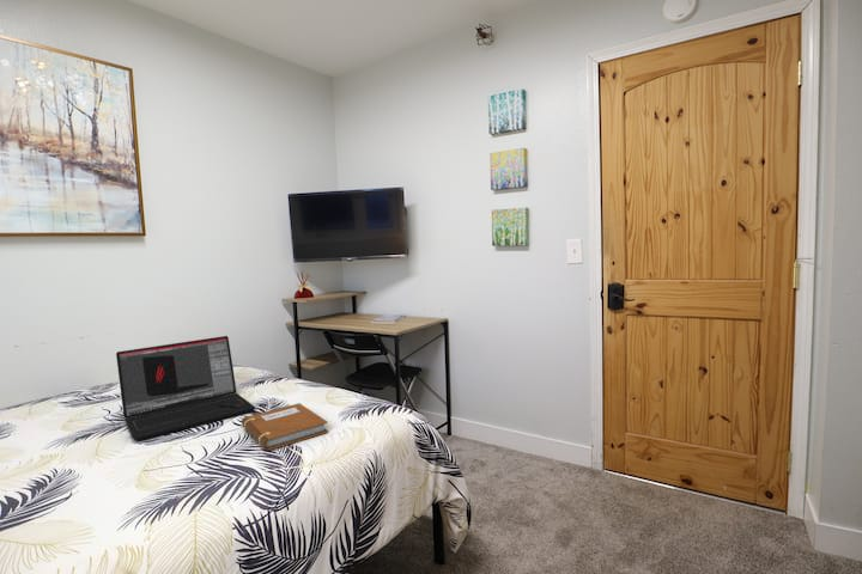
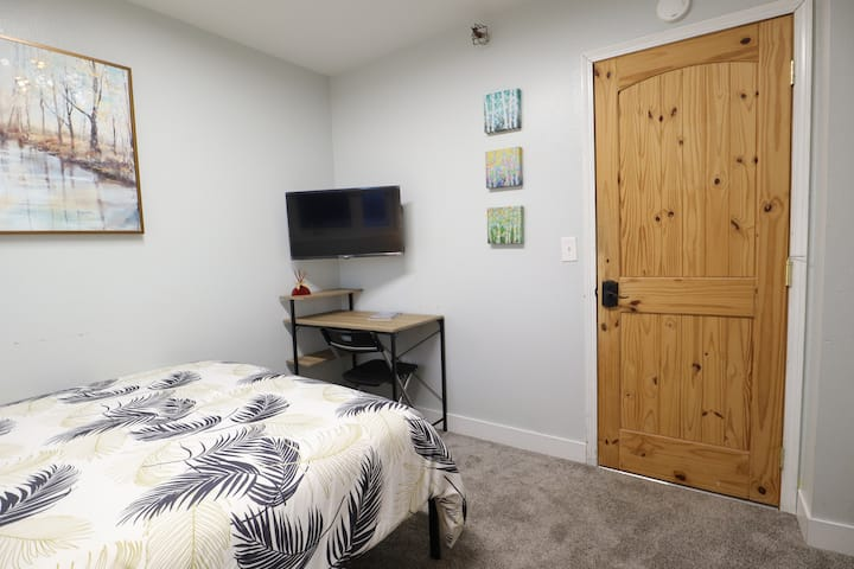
- notebook [241,402,329,451]
- laptop [115,335,256,442]
